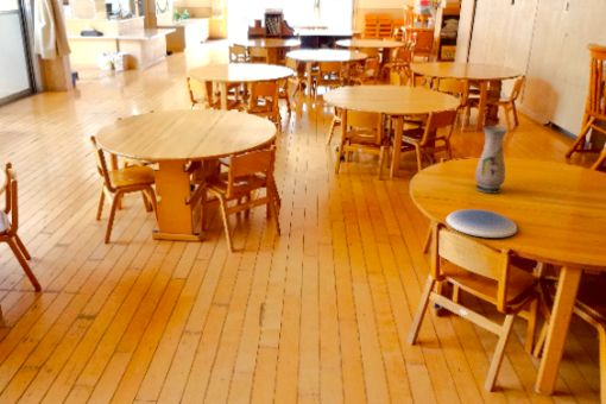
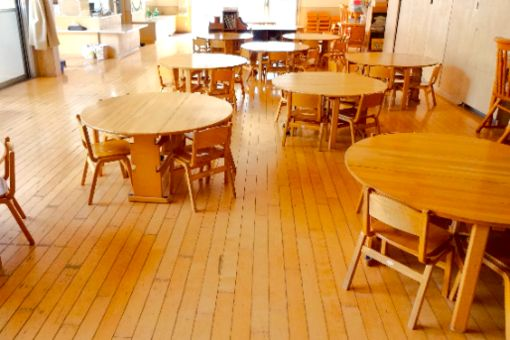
- vase [474,125,510,194]
- plate [444,208,518,239]
